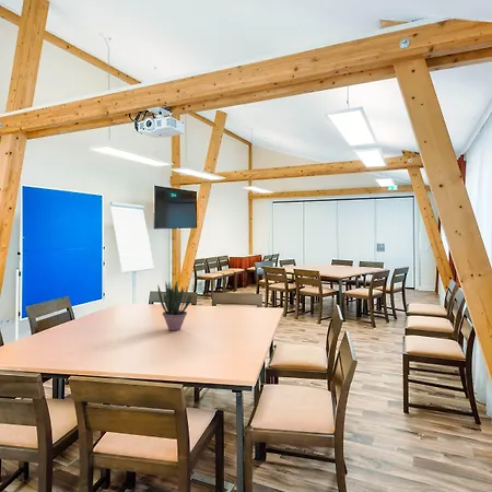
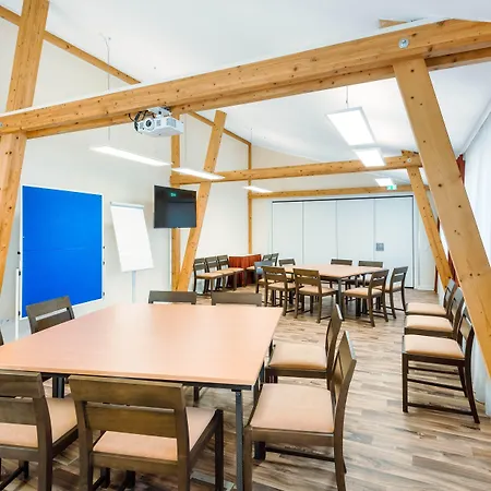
- potted plant [156,280,194,332]
